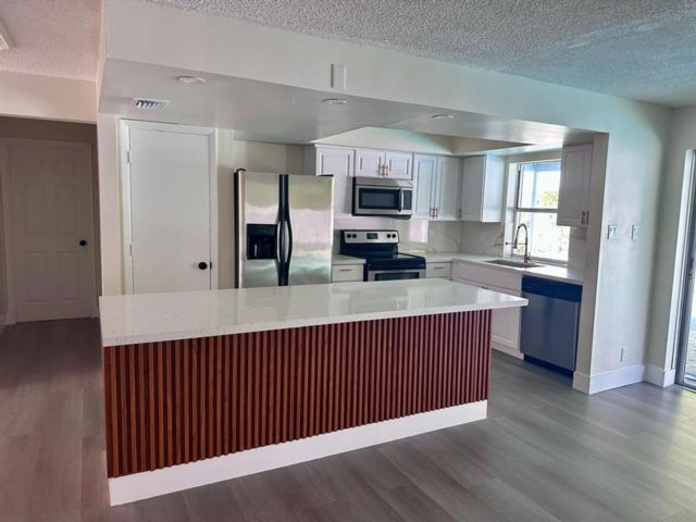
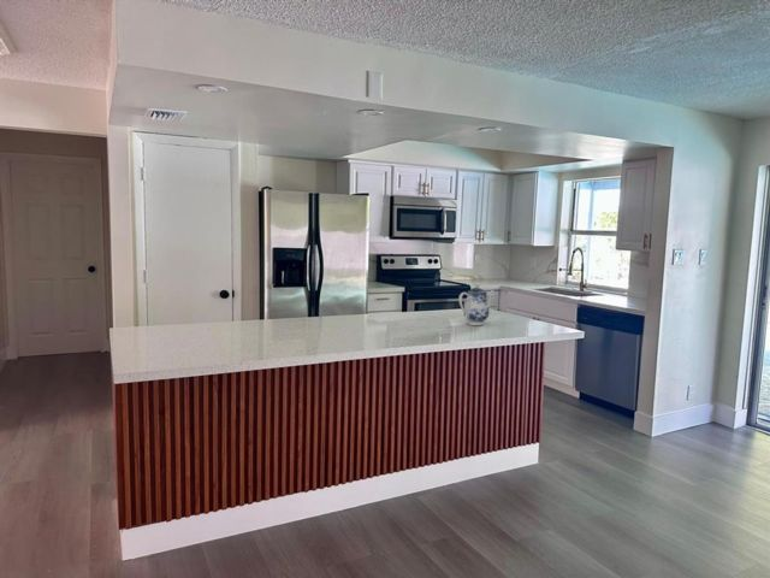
+ teapot [457,282,496,326]
